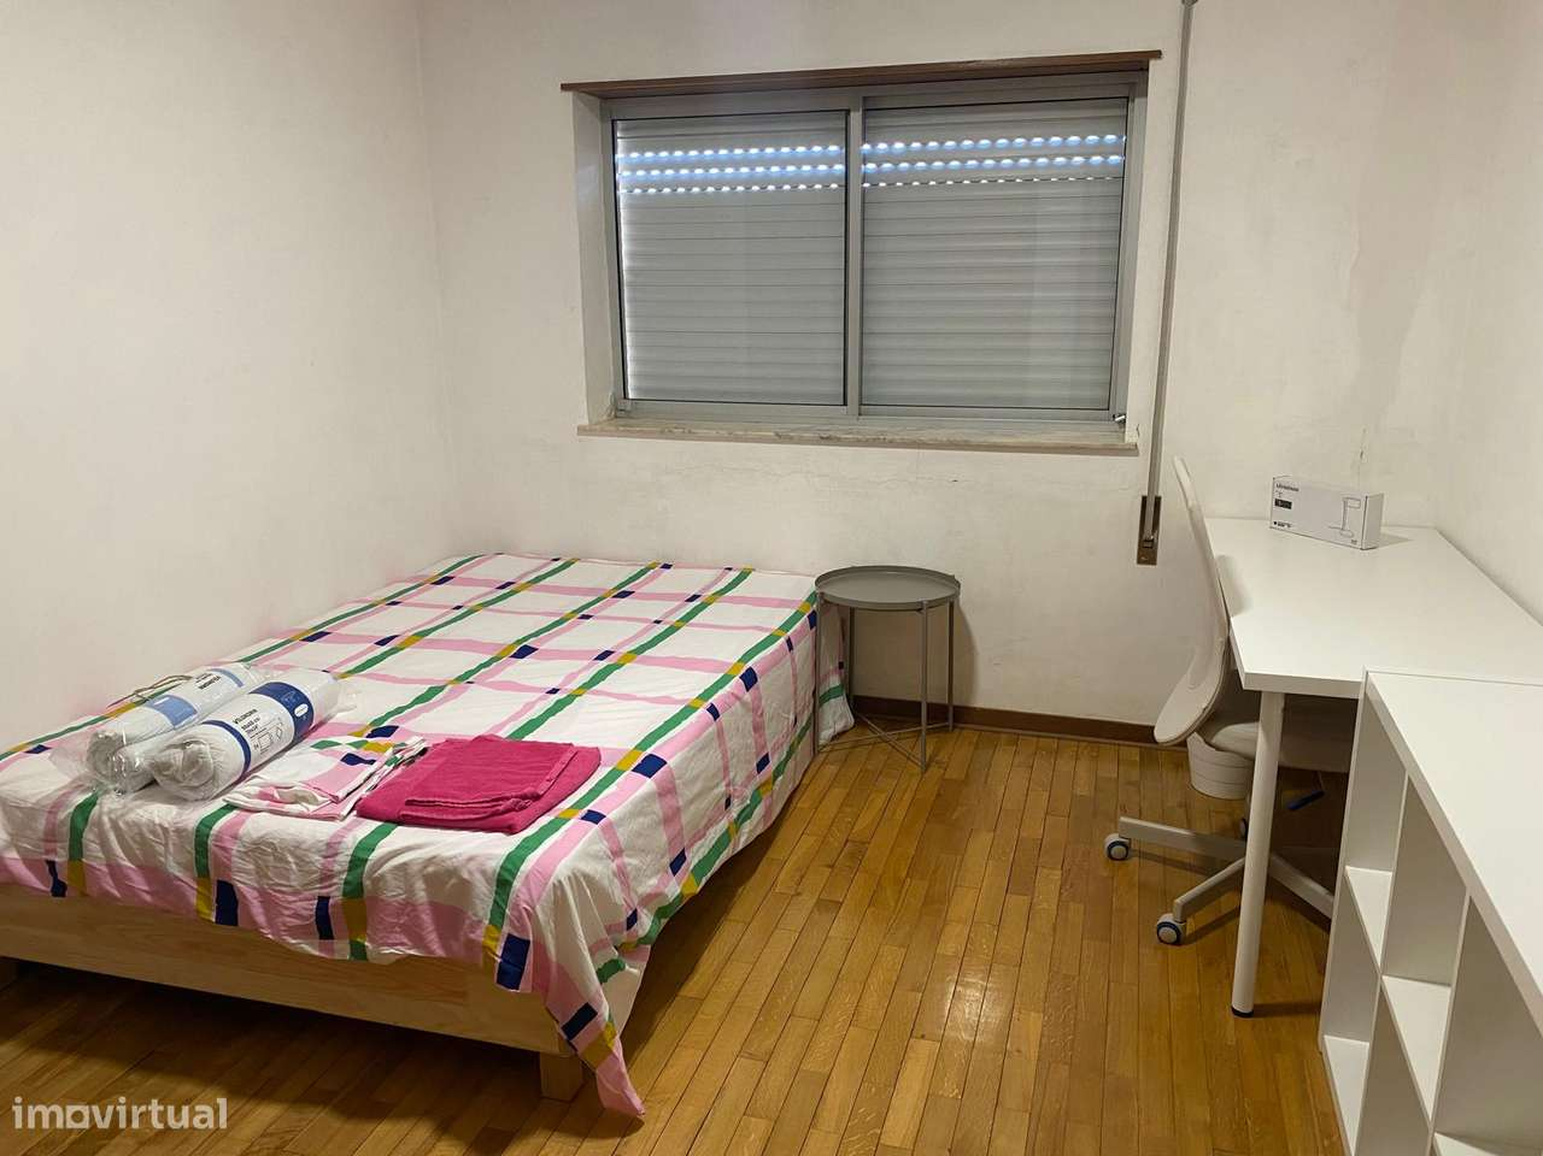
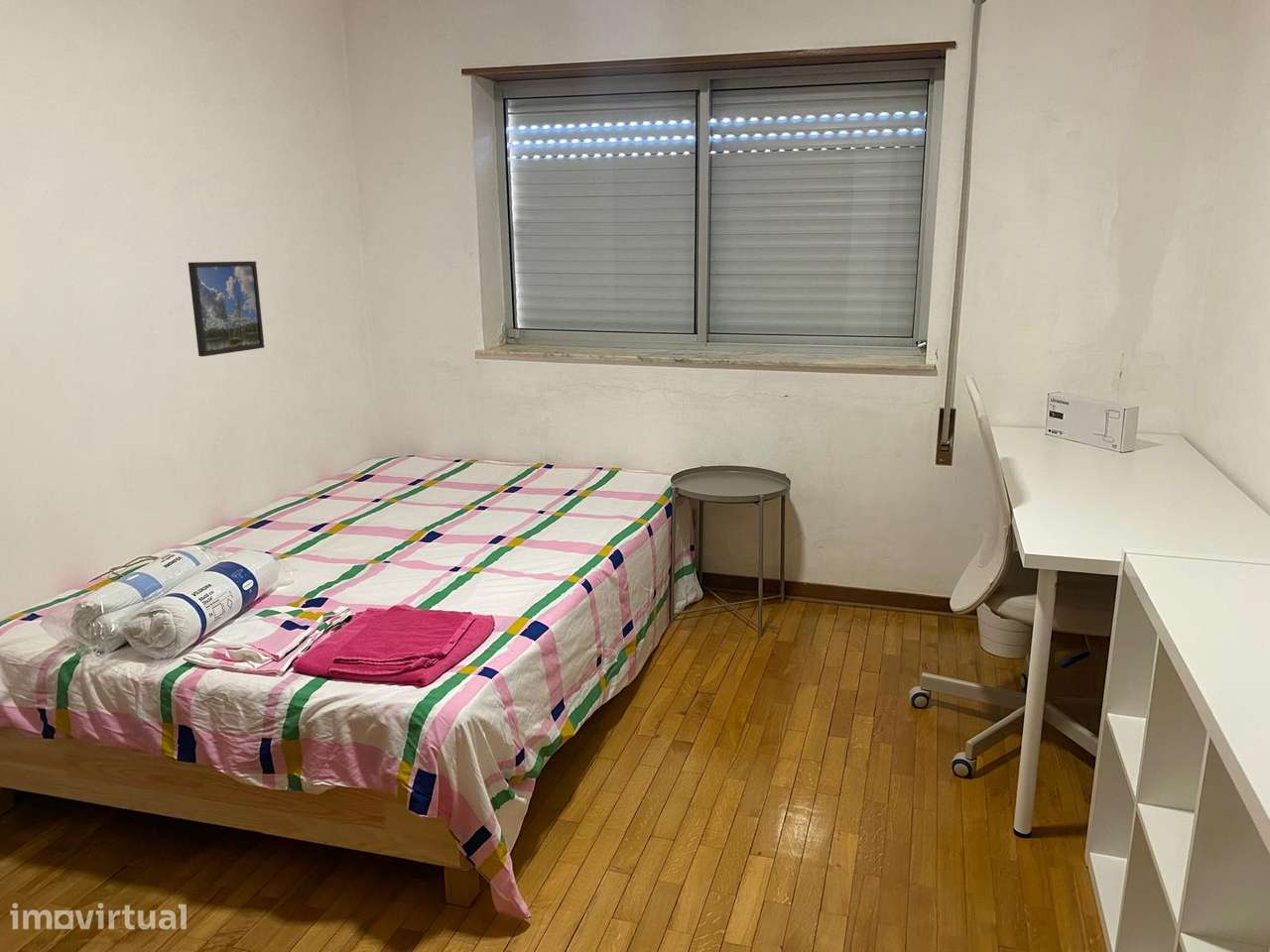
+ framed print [188,261,265,357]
